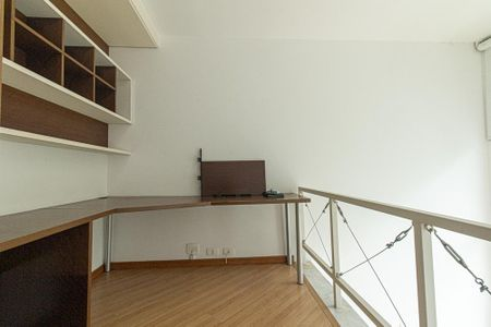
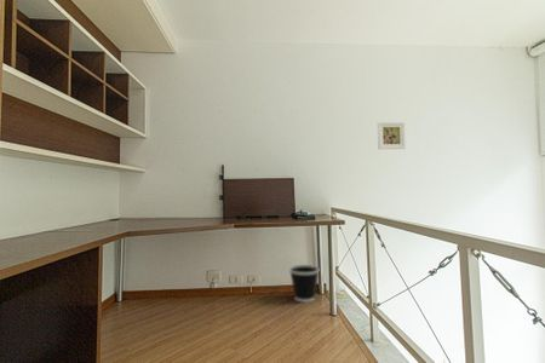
+ wastebasket [288,264,320,304]
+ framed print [377,121,407,150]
